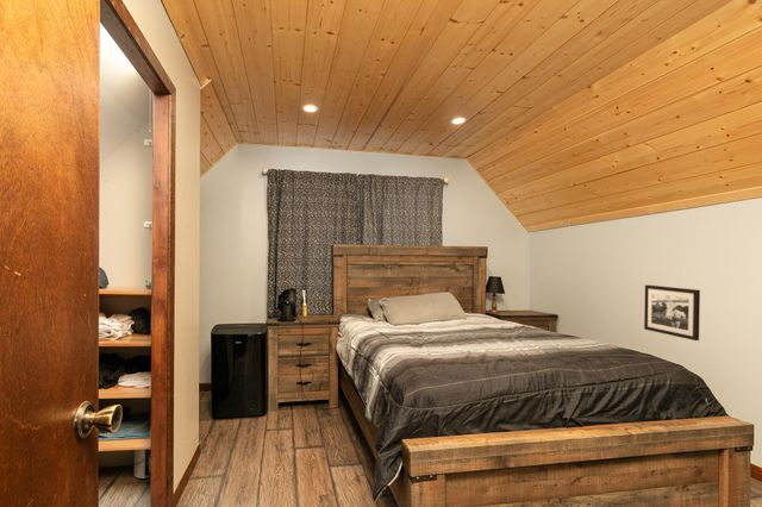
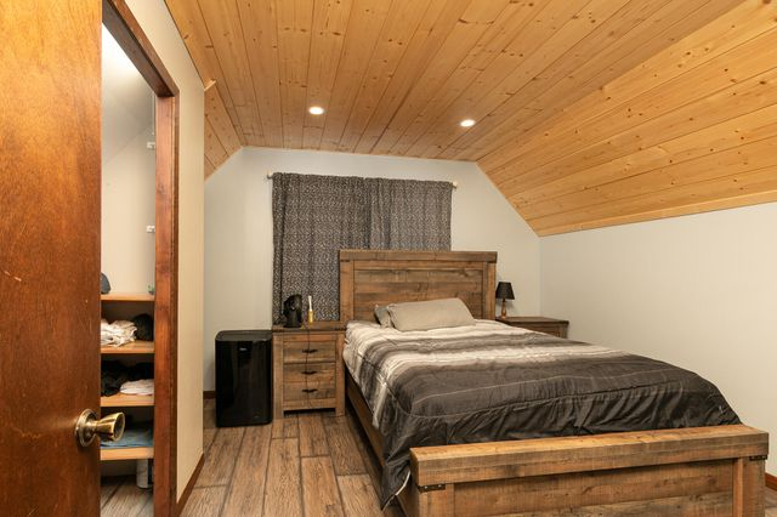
- picture frame [643,284,701,342]
